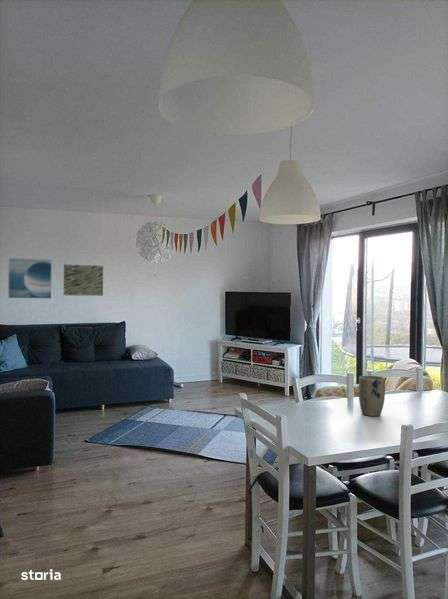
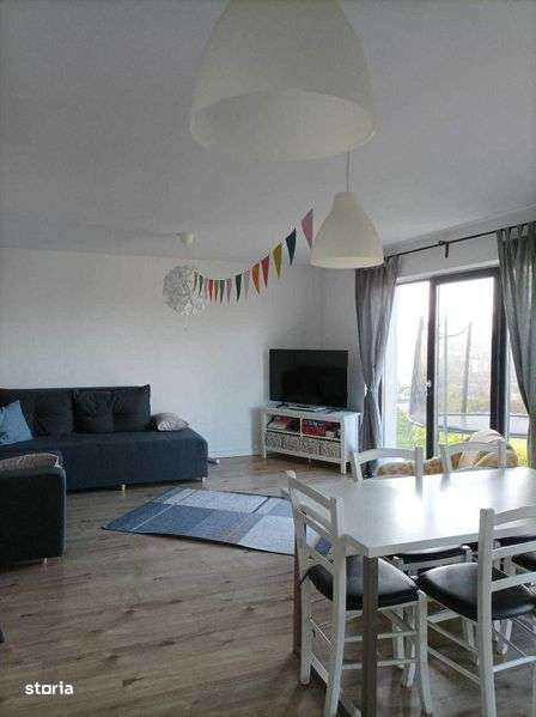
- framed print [7,257,53,299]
- wall art [63,263,104,297]
- plant pot [358,375,386,417]
